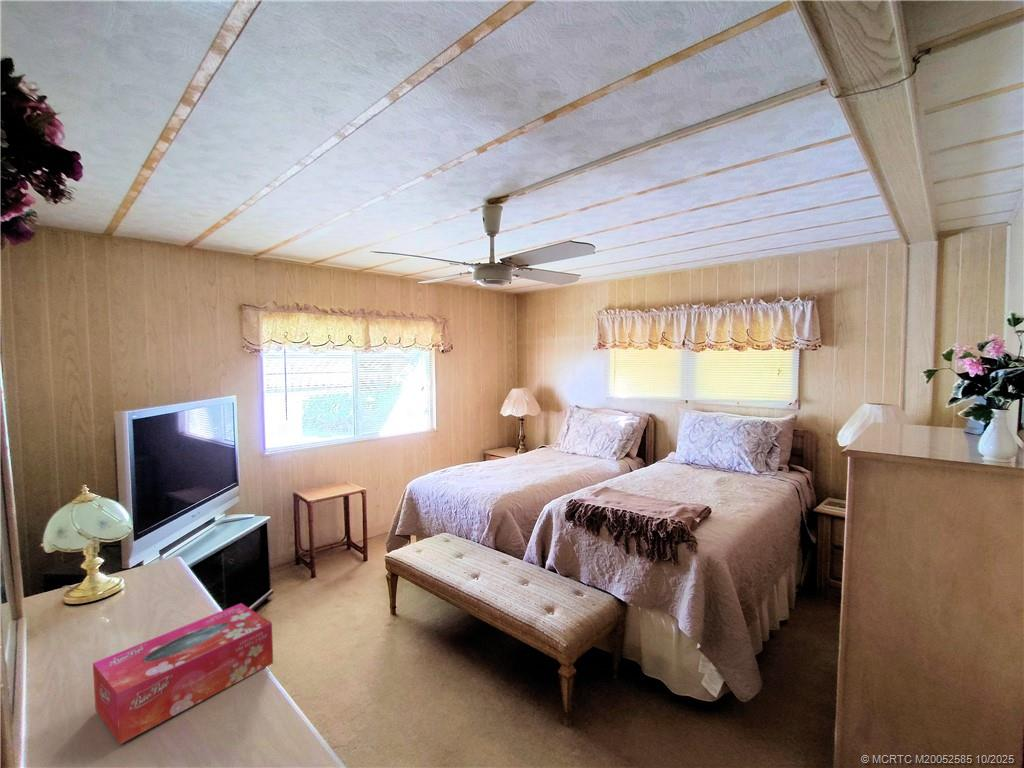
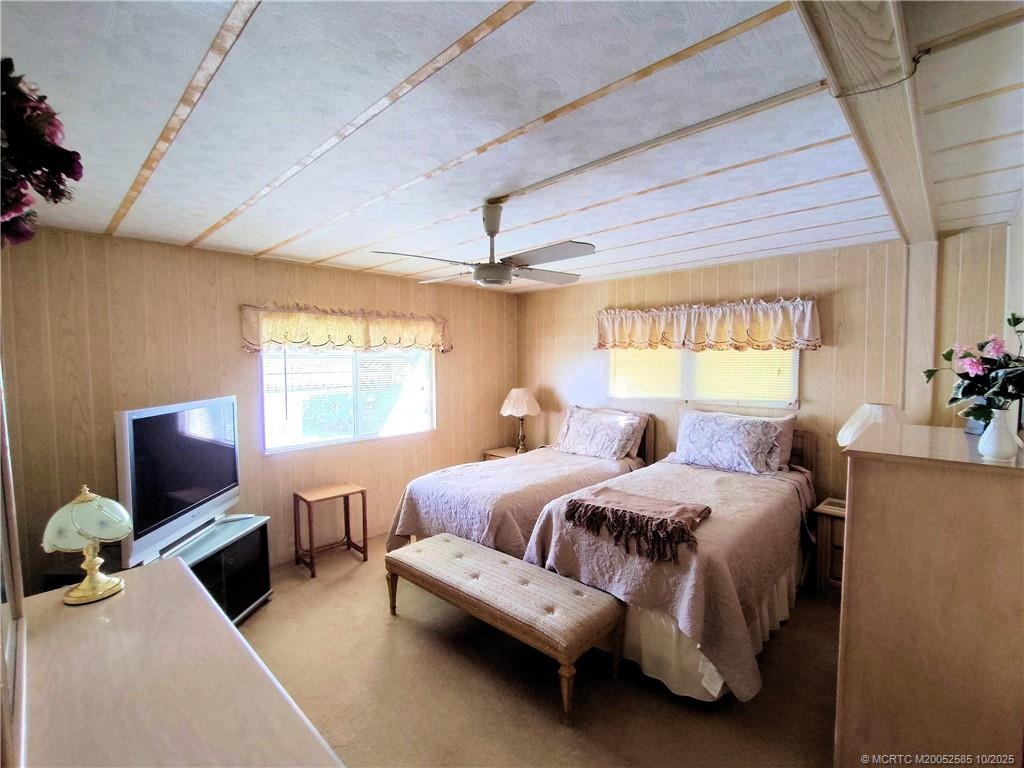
- tissue box [92,602,274,745]
